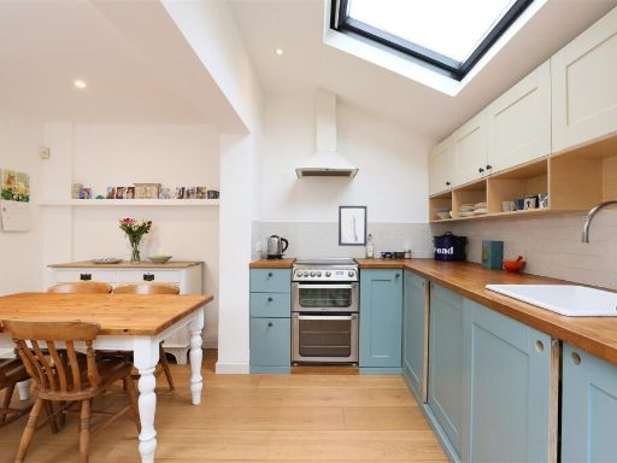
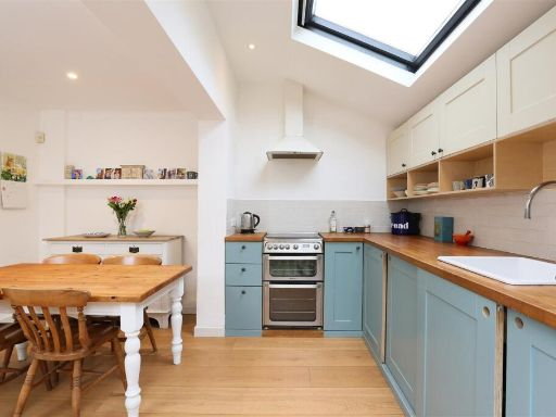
- wall art [337,205,368,247]
